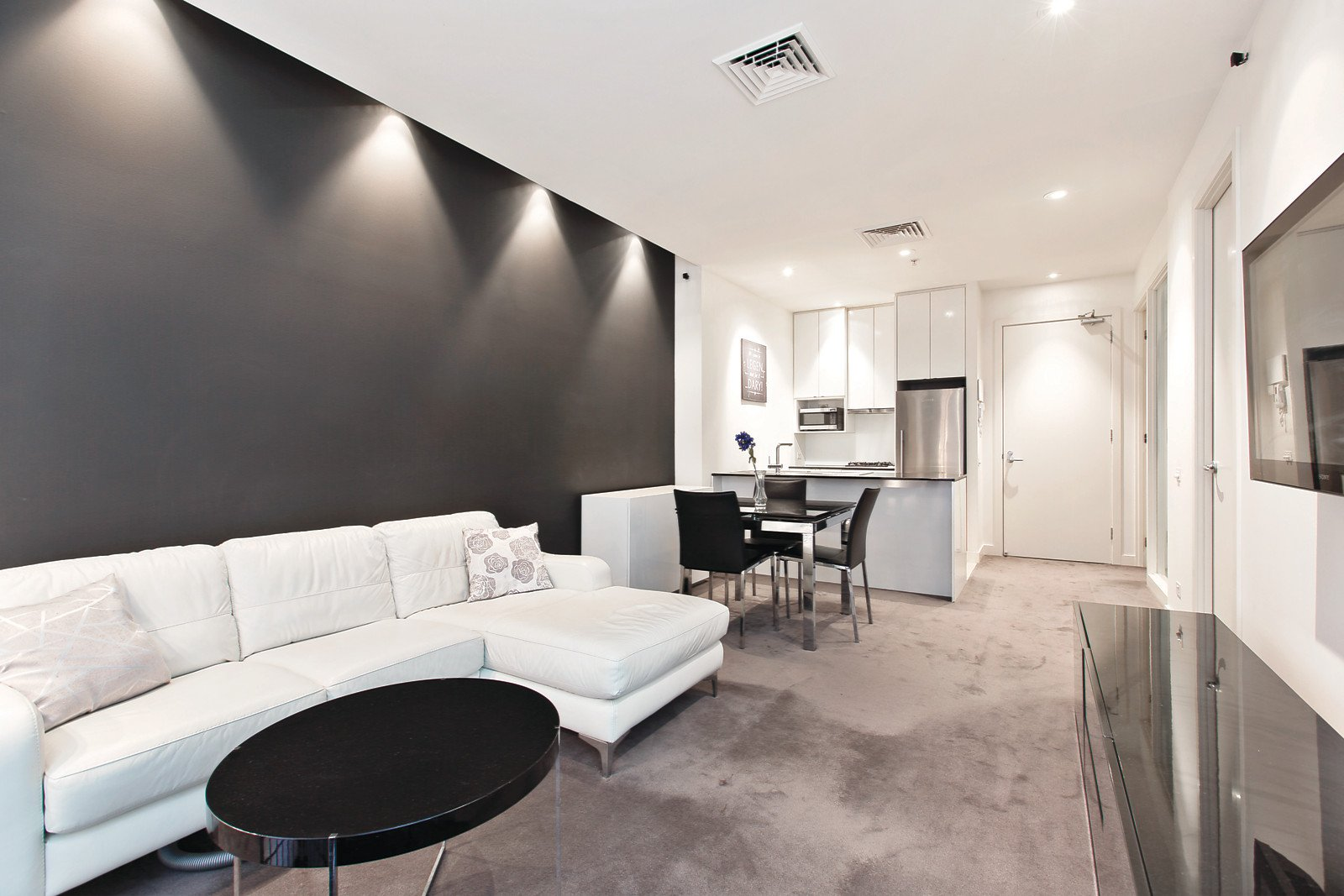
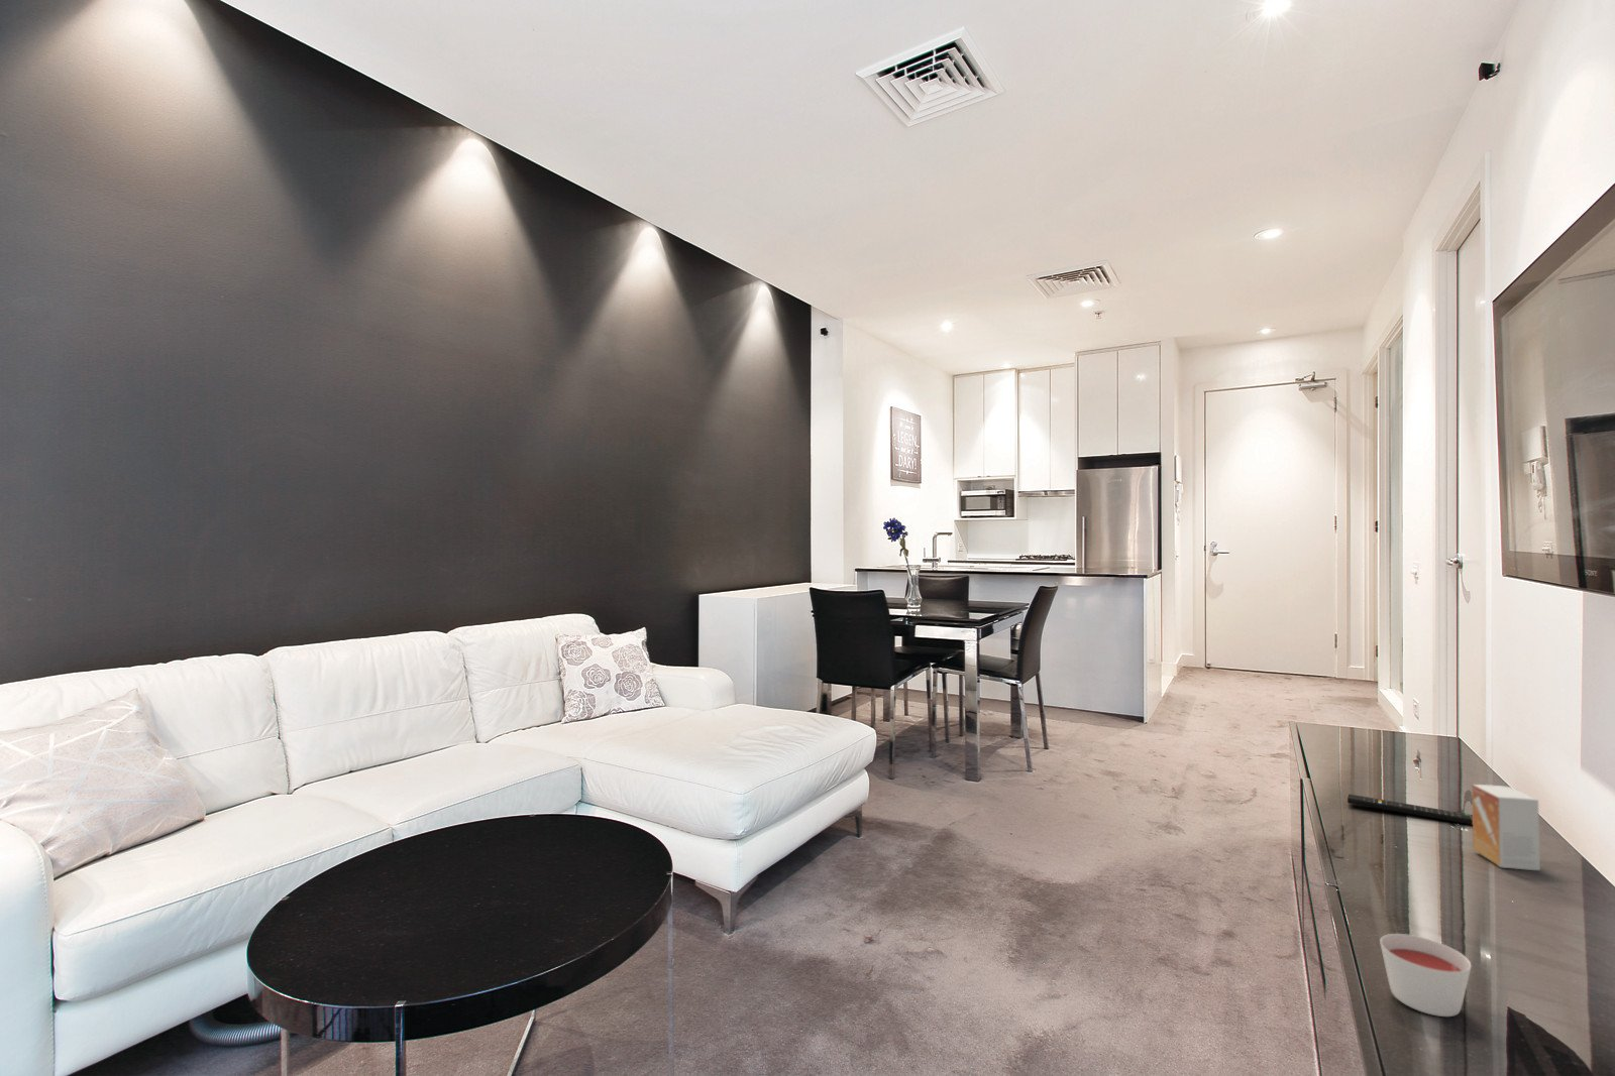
+ remote control [1347,793,1473,826]
+ candle [1378,933,1472,1017]
+ small box [1472,783,1542,872]
